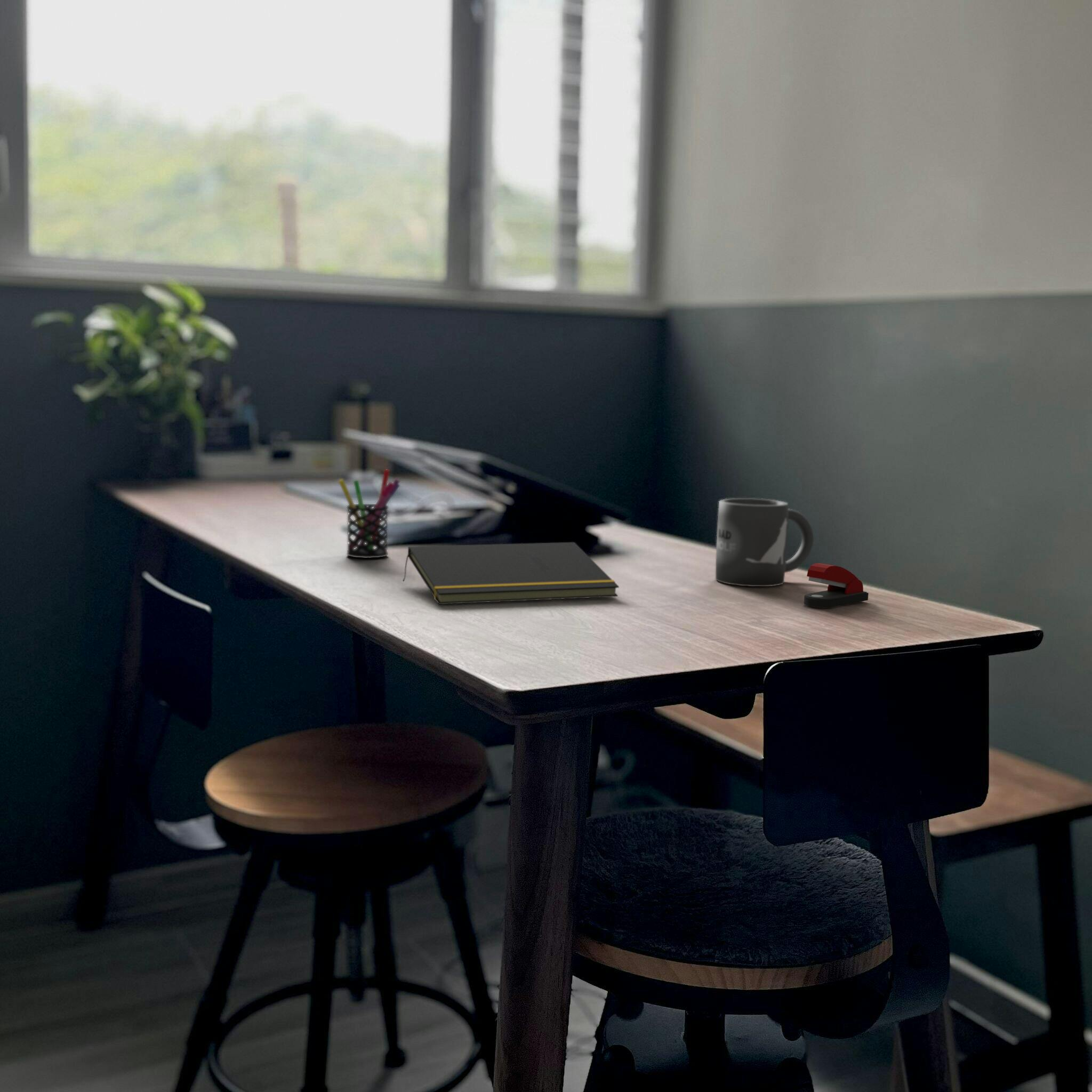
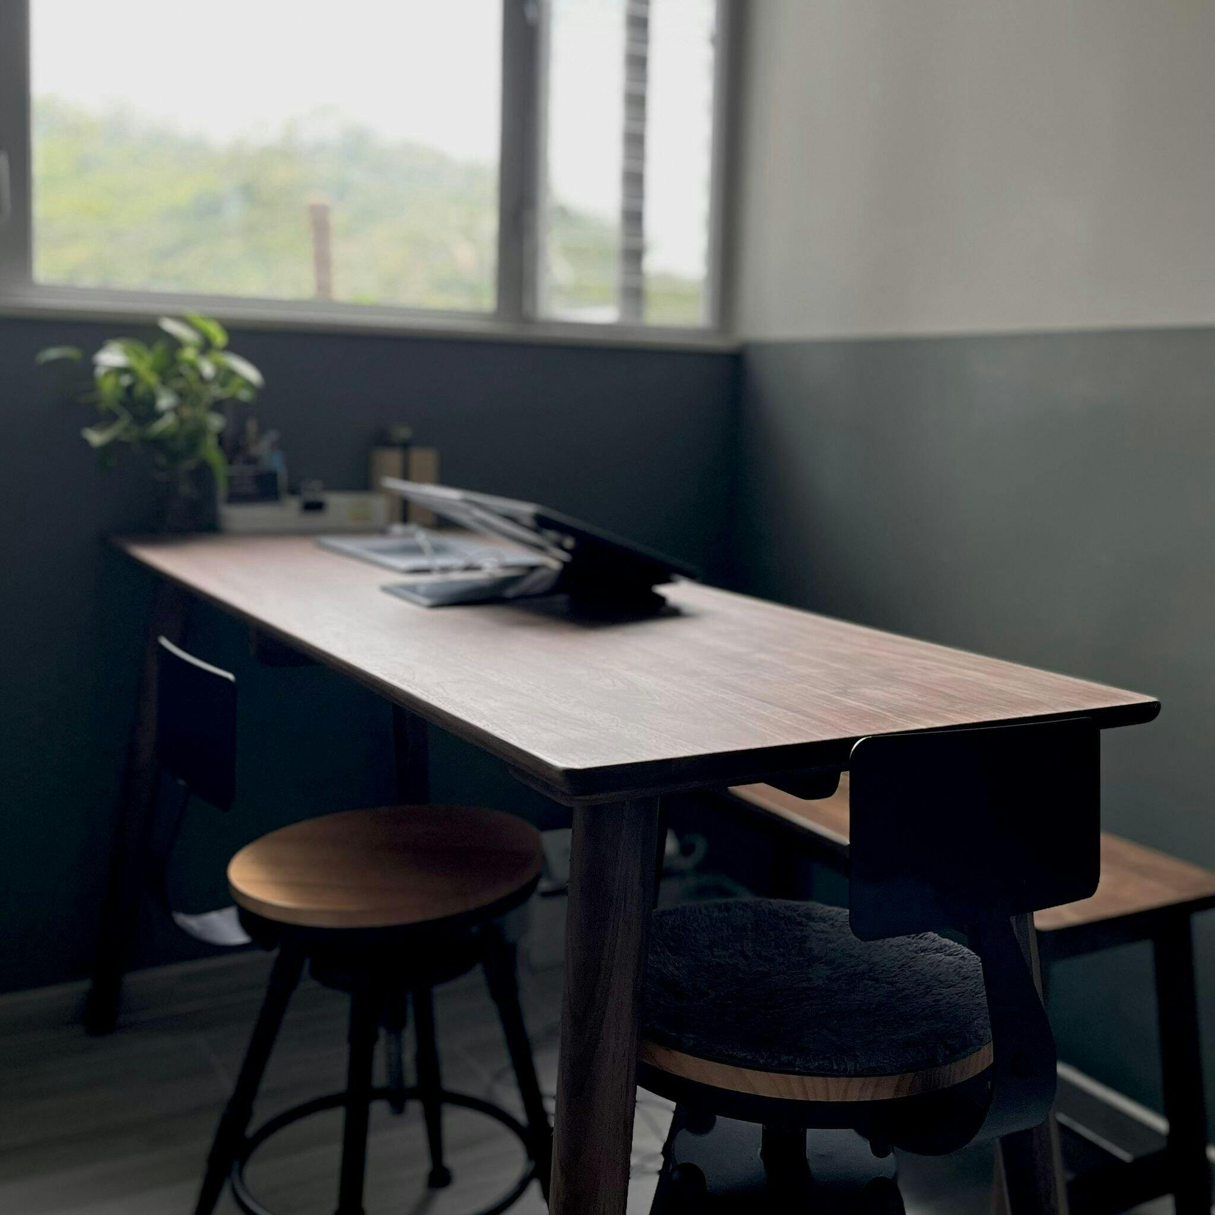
- stapler [804,563,869,608]
- notepad [402,542,620,605]
- pen holder [338,469,400,559]
- mug [715,497,814,587]
